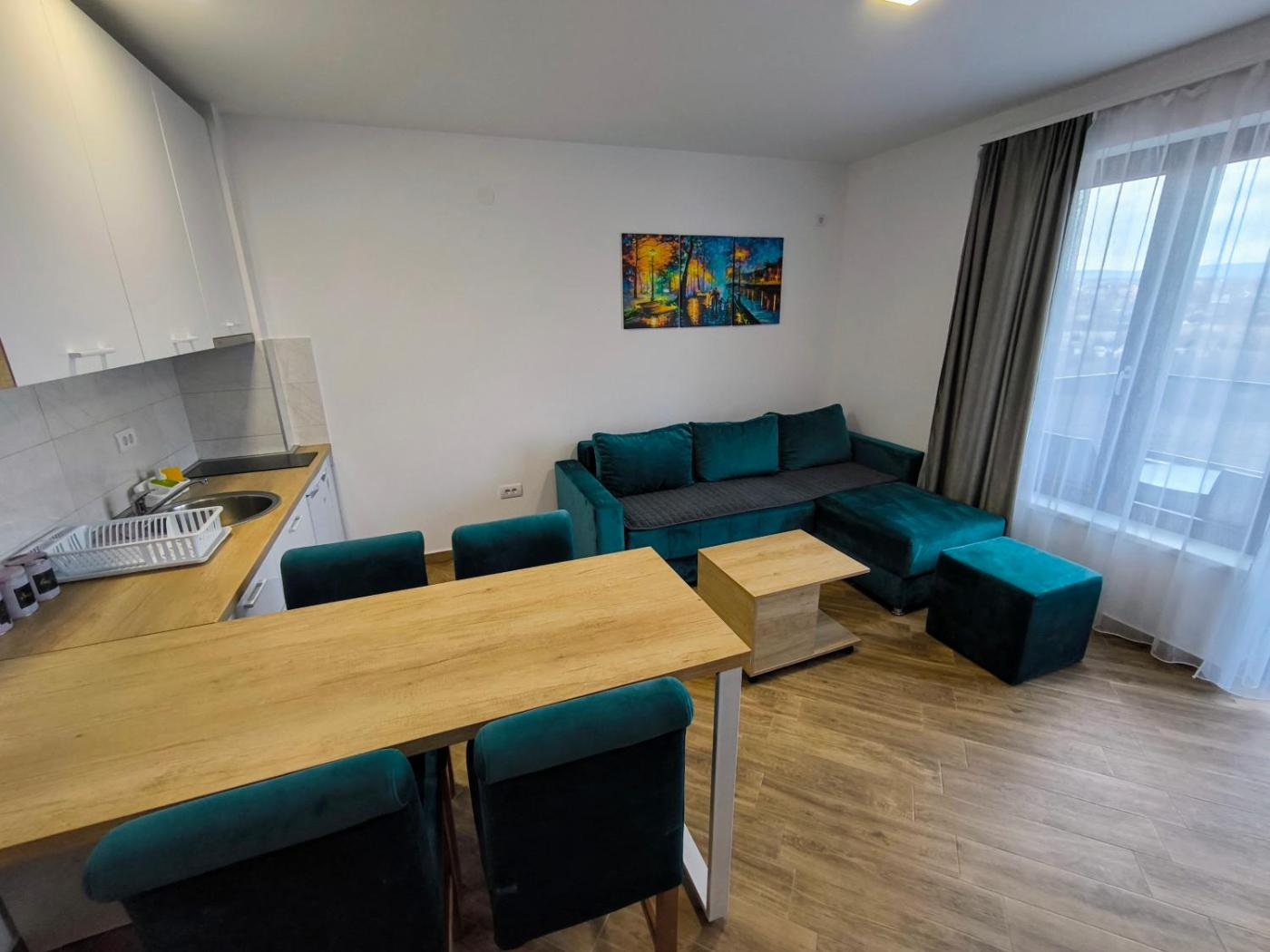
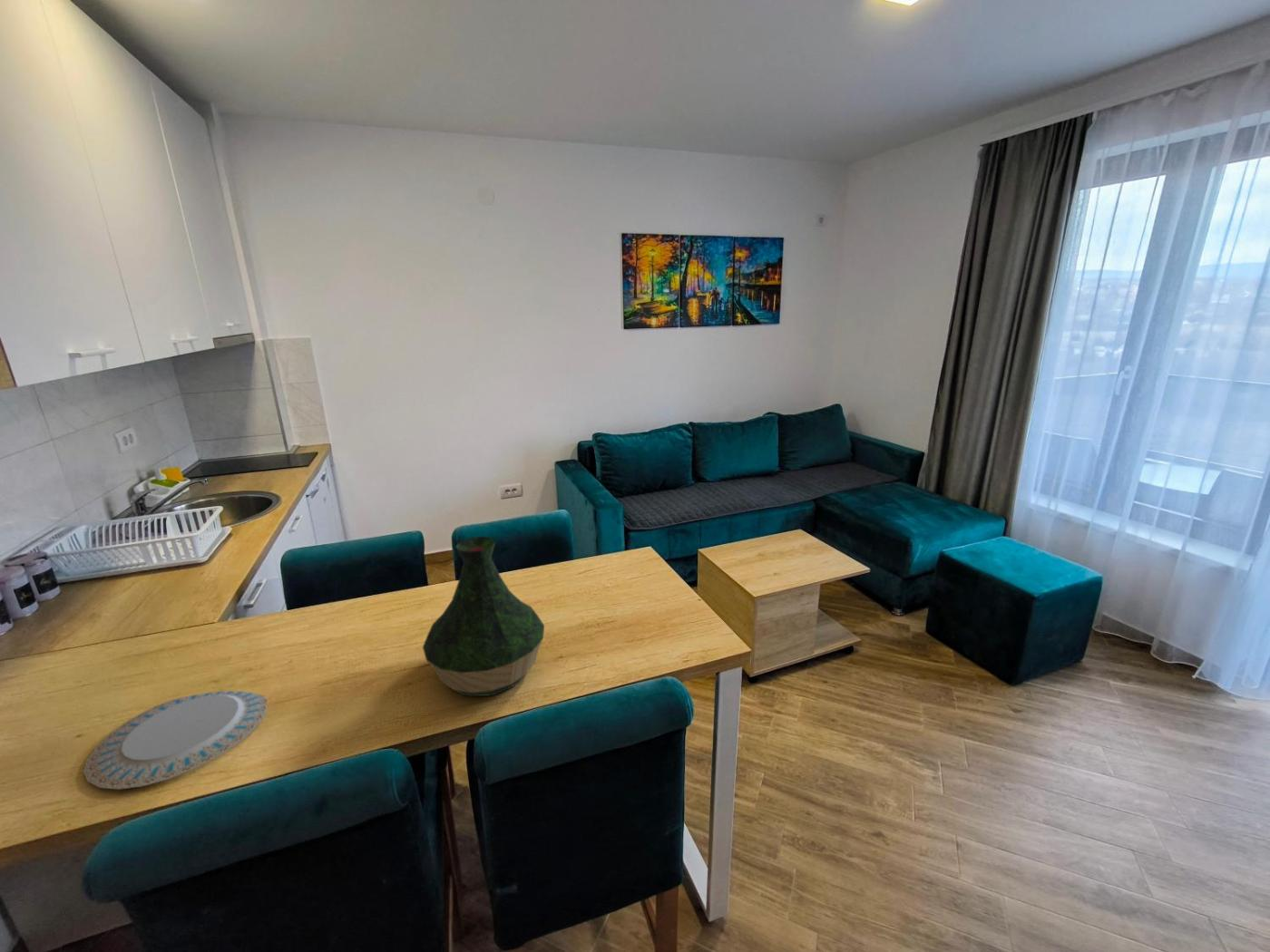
+ chinaware [83,690,268,791]
+ vase [422,536,545,697]
